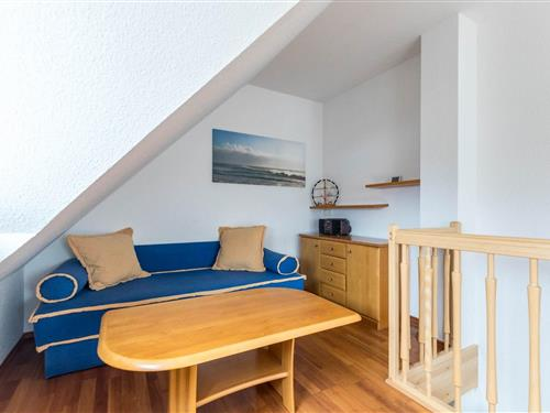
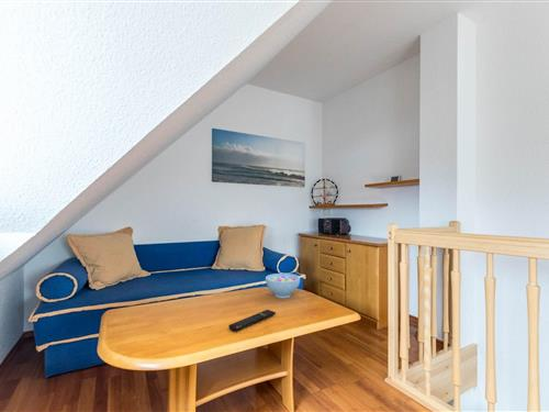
+ remote control [227,309,277,333]
+ bowl [265,272,301,299]
